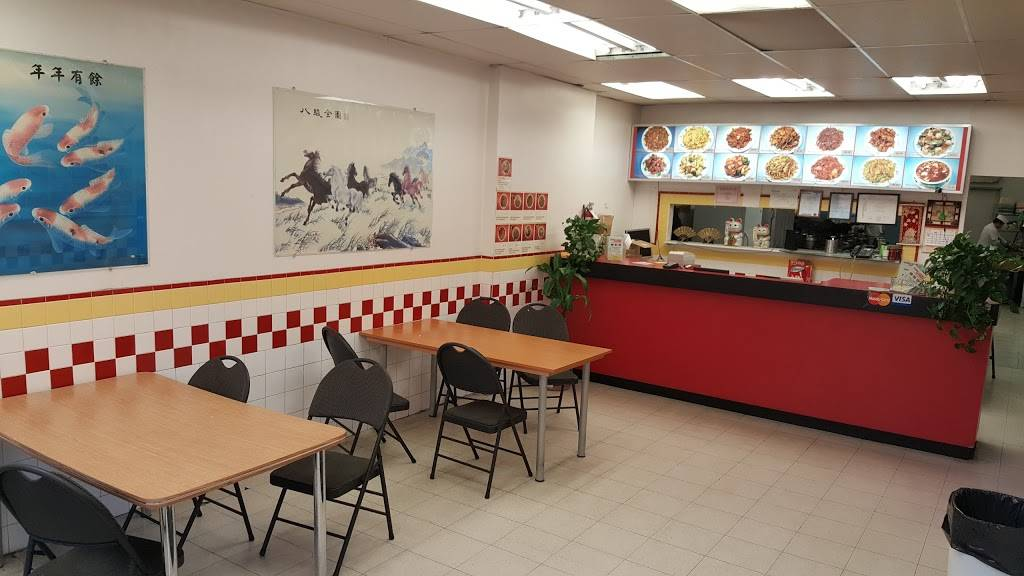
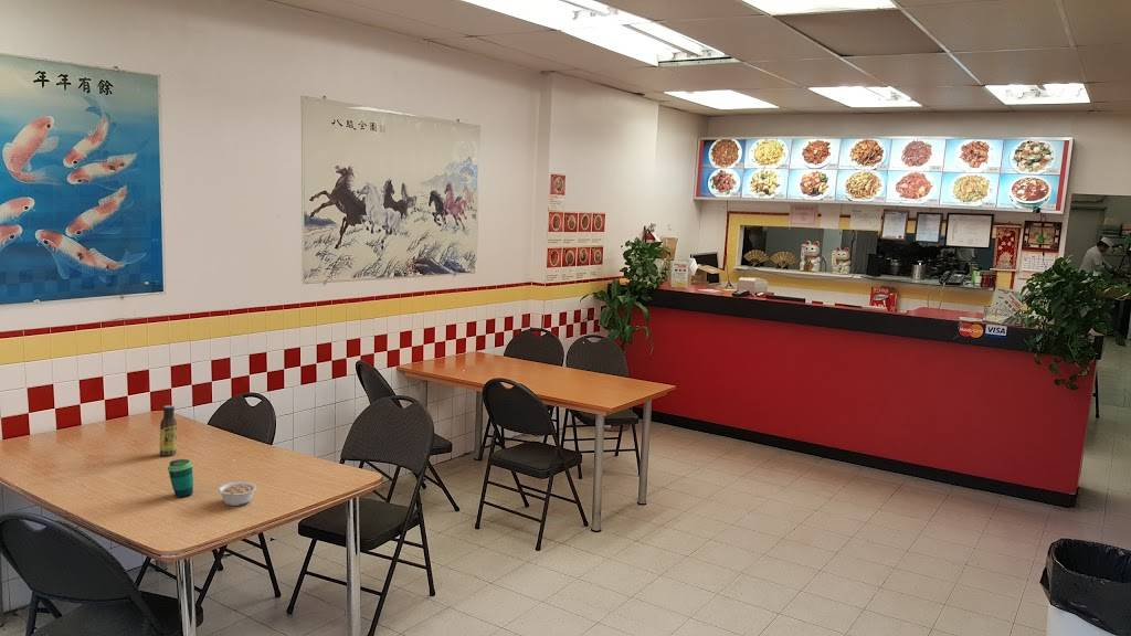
+ legume [218,480,257,507]
+ cup [167,458,194,498]
+ sauce bottle [158,404,178,456]
